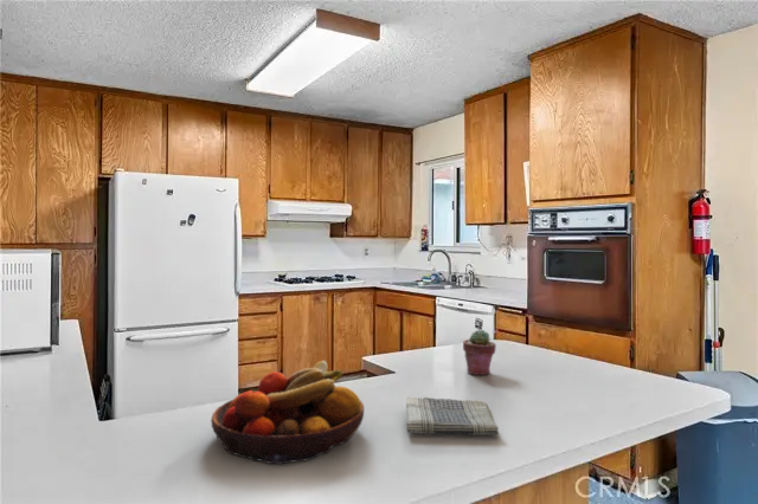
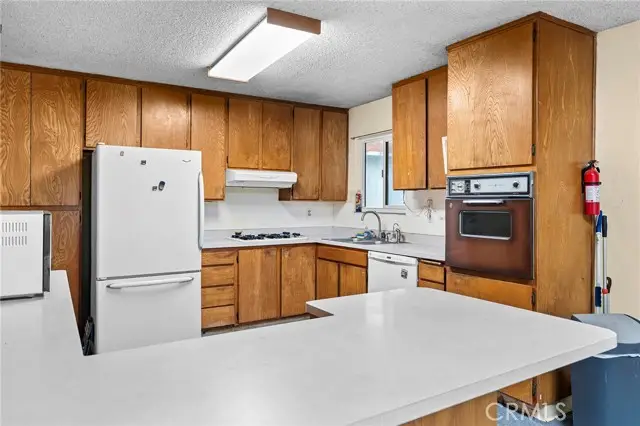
- potted succulent [462,329,497,376]
- fruit bowl [210,358,365,465]
- dish towel [405,395,500,437]
